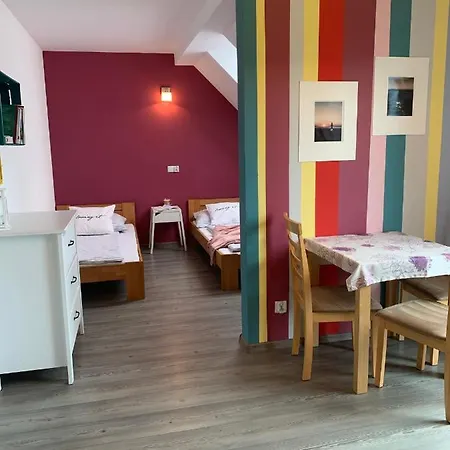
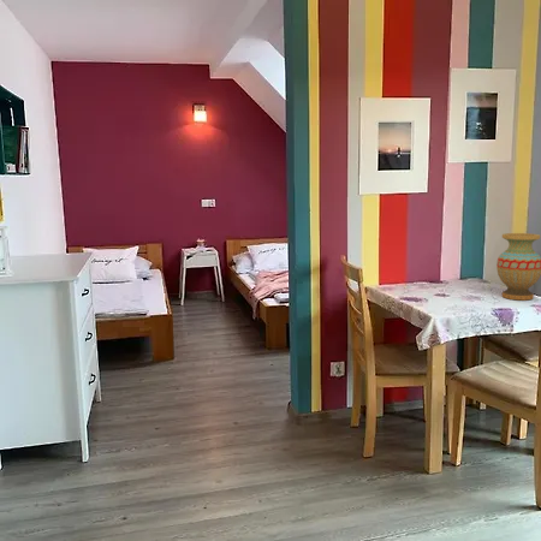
+ vase [495,232,541,301]
